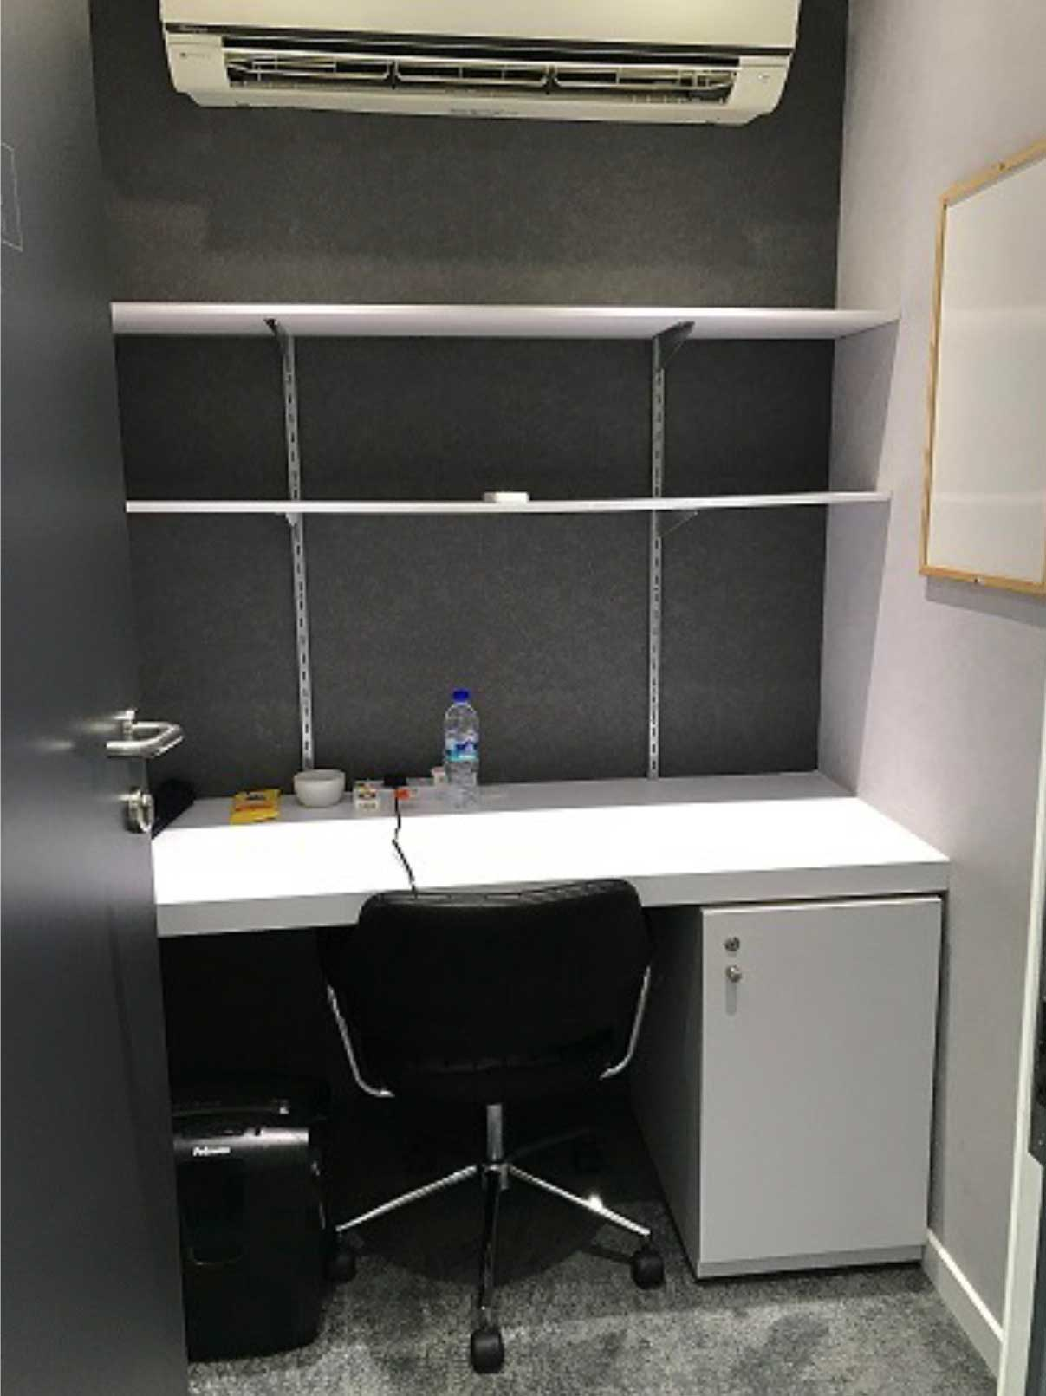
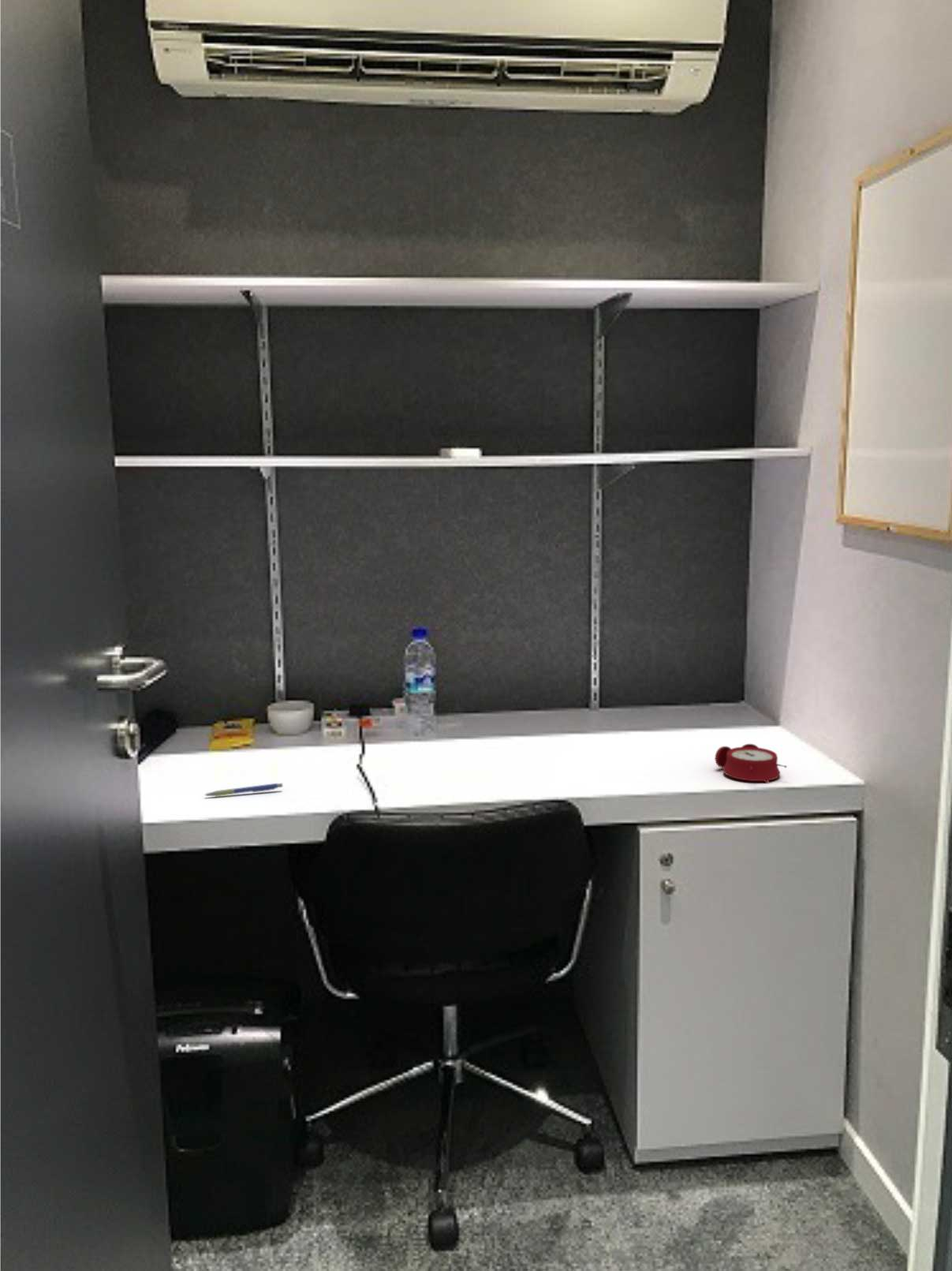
+ alarm clock [715,743,787,784]
+ pen [203,783,283,797]
